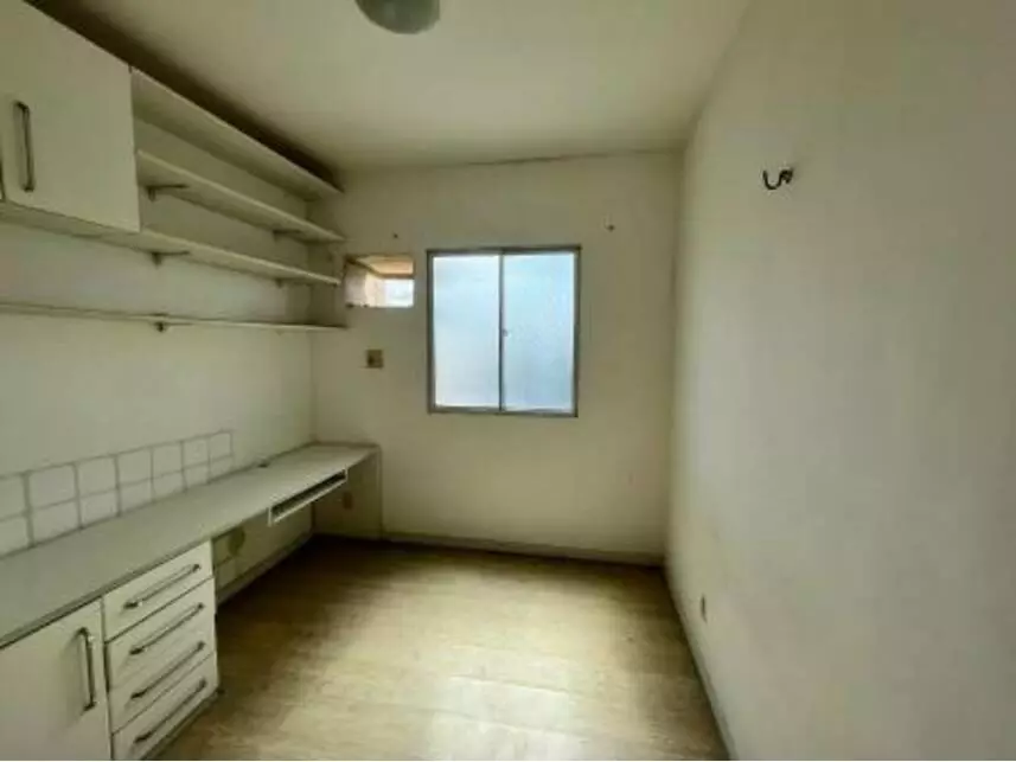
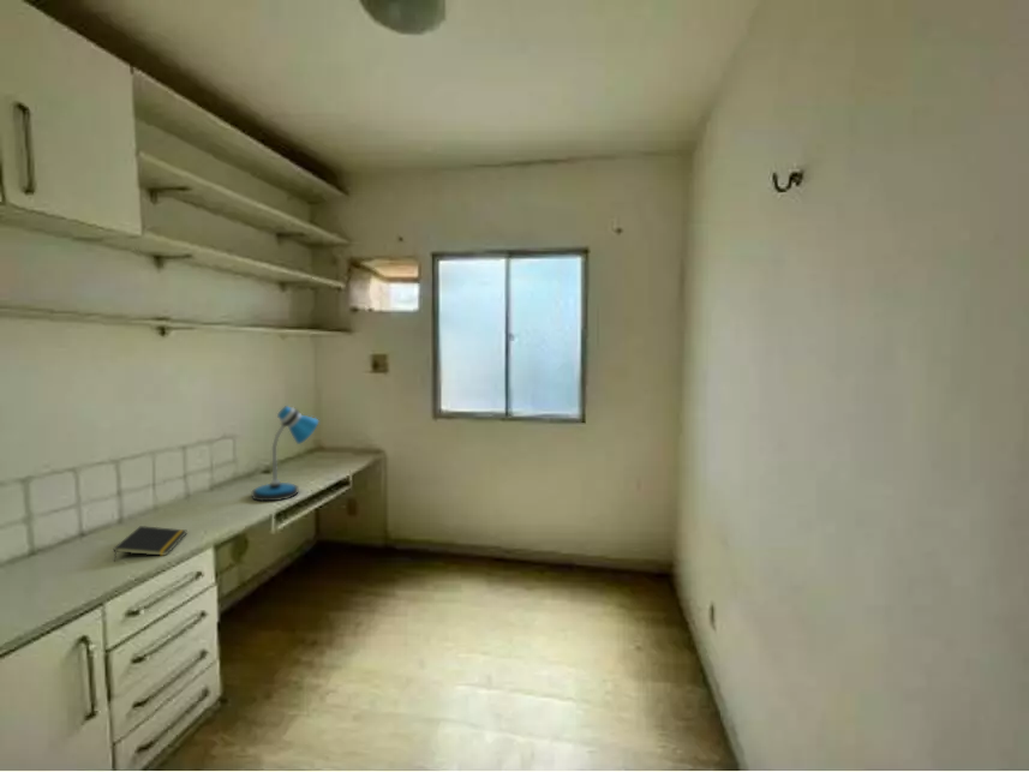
+ notepad [112,525,187,562]
+ desk lamp [251,405,319,502]
